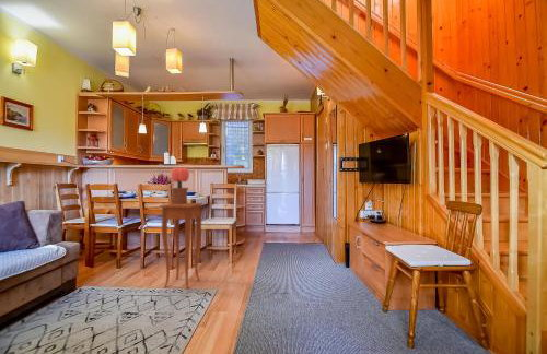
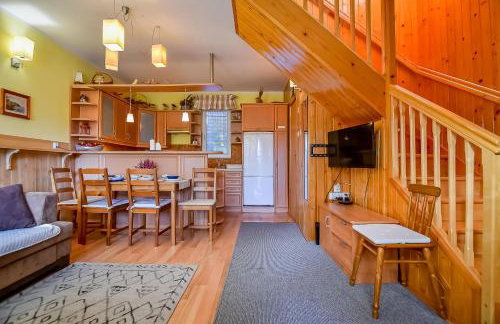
- potted flower [170,167,190,204]
- side table [159,202,205,290]
